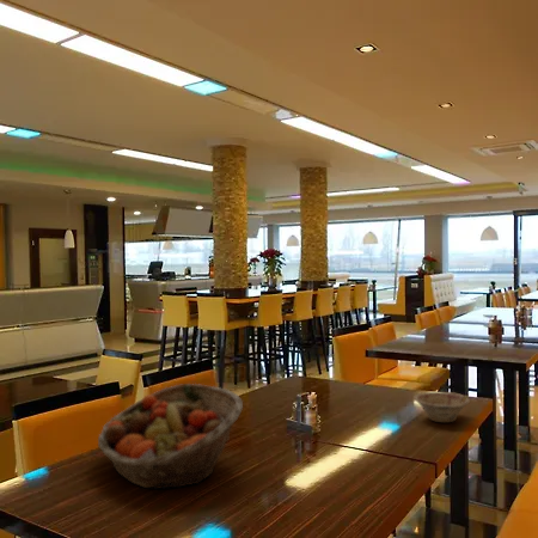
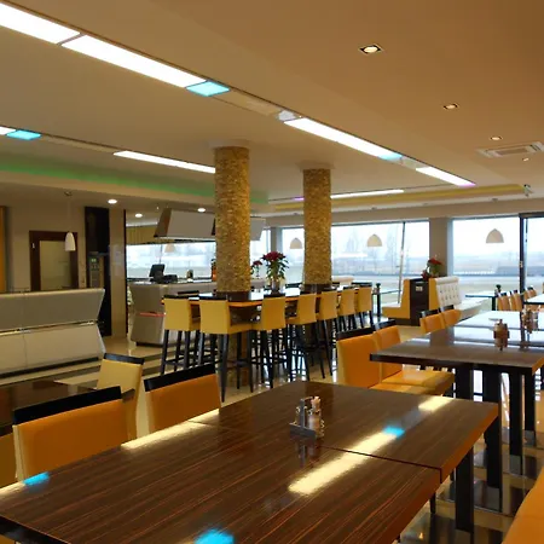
- fruit basket [97,383,244,490]
- dish [412,391,471,423]
